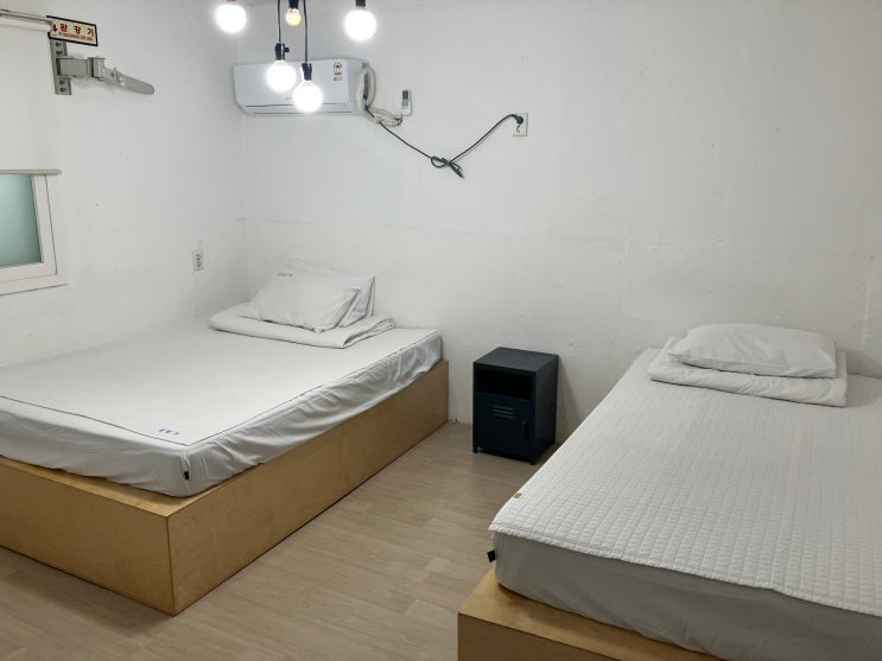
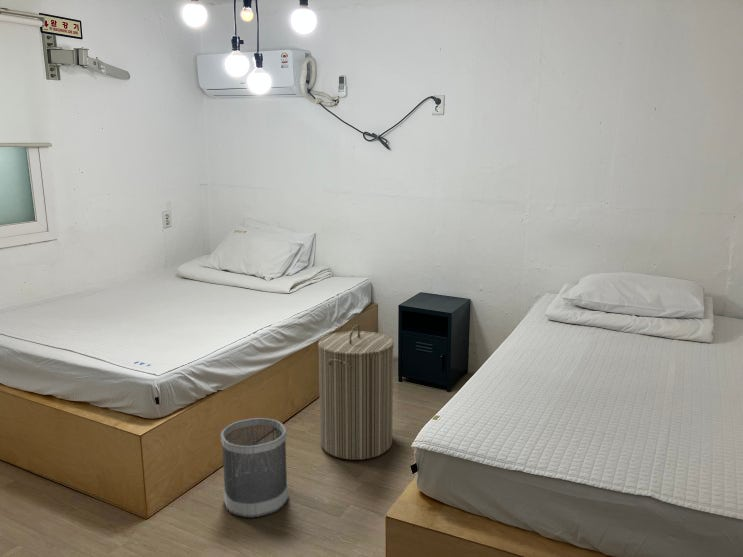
+ wastebasket [220,417,289,519]
+ laundry hamper [317,324,395,461]
